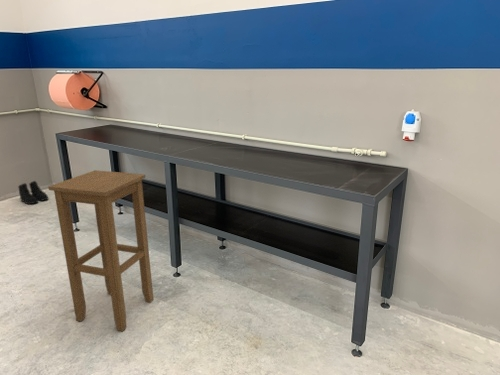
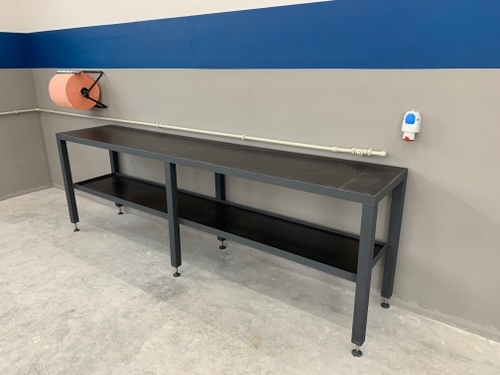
- boots [17,180,49,205]
- stool [47,169,154,332]
